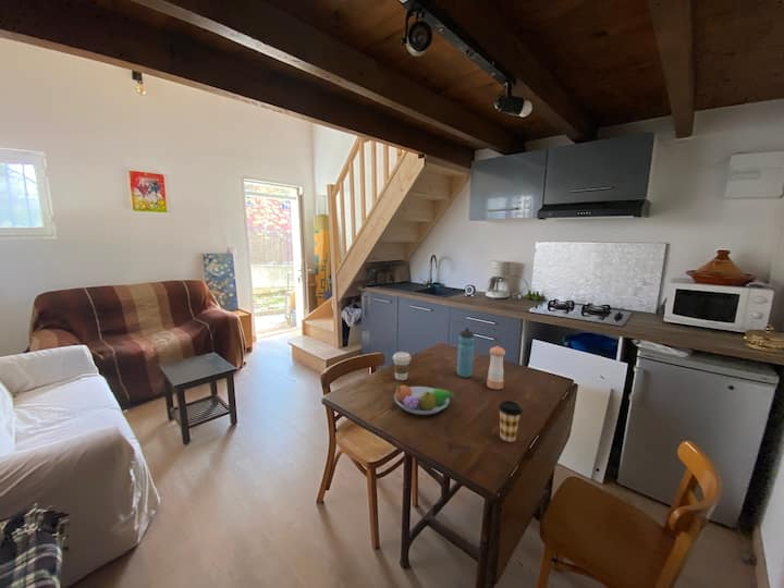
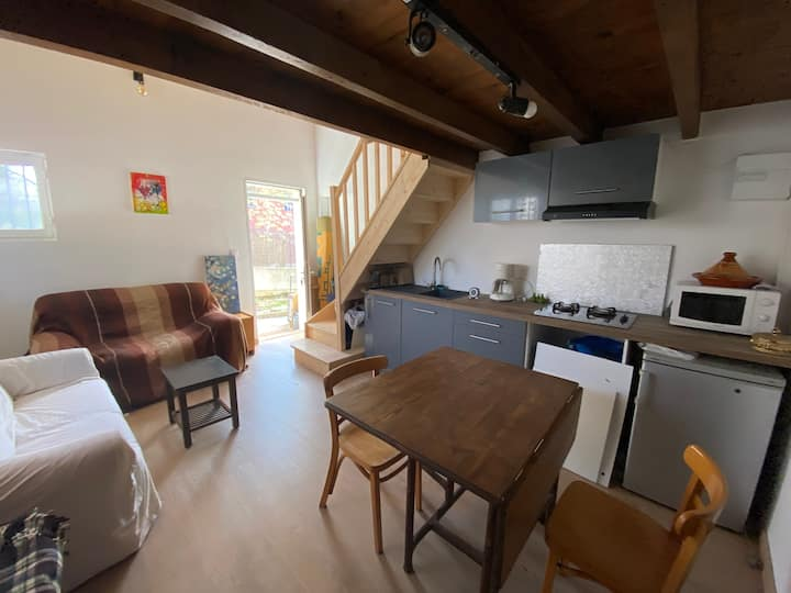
- fruit bowl [393,384,456,416]
- coffee cup [392,351,412,381]
- water bottle [456,327,476,379]
- coffee cup [498,400,524,443]
- pepper shaker [486,345,506,391]
